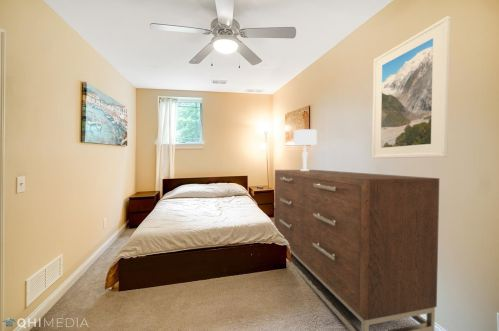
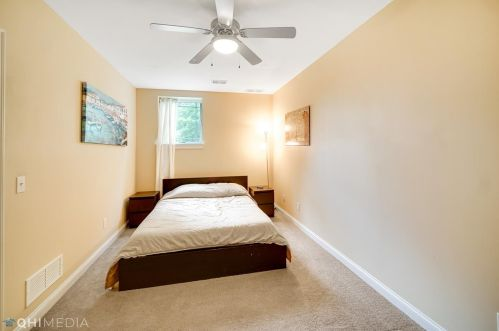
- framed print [371,15,451,159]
- dresser [273,169,440,331]
- table lamp [293,128,318,171]
